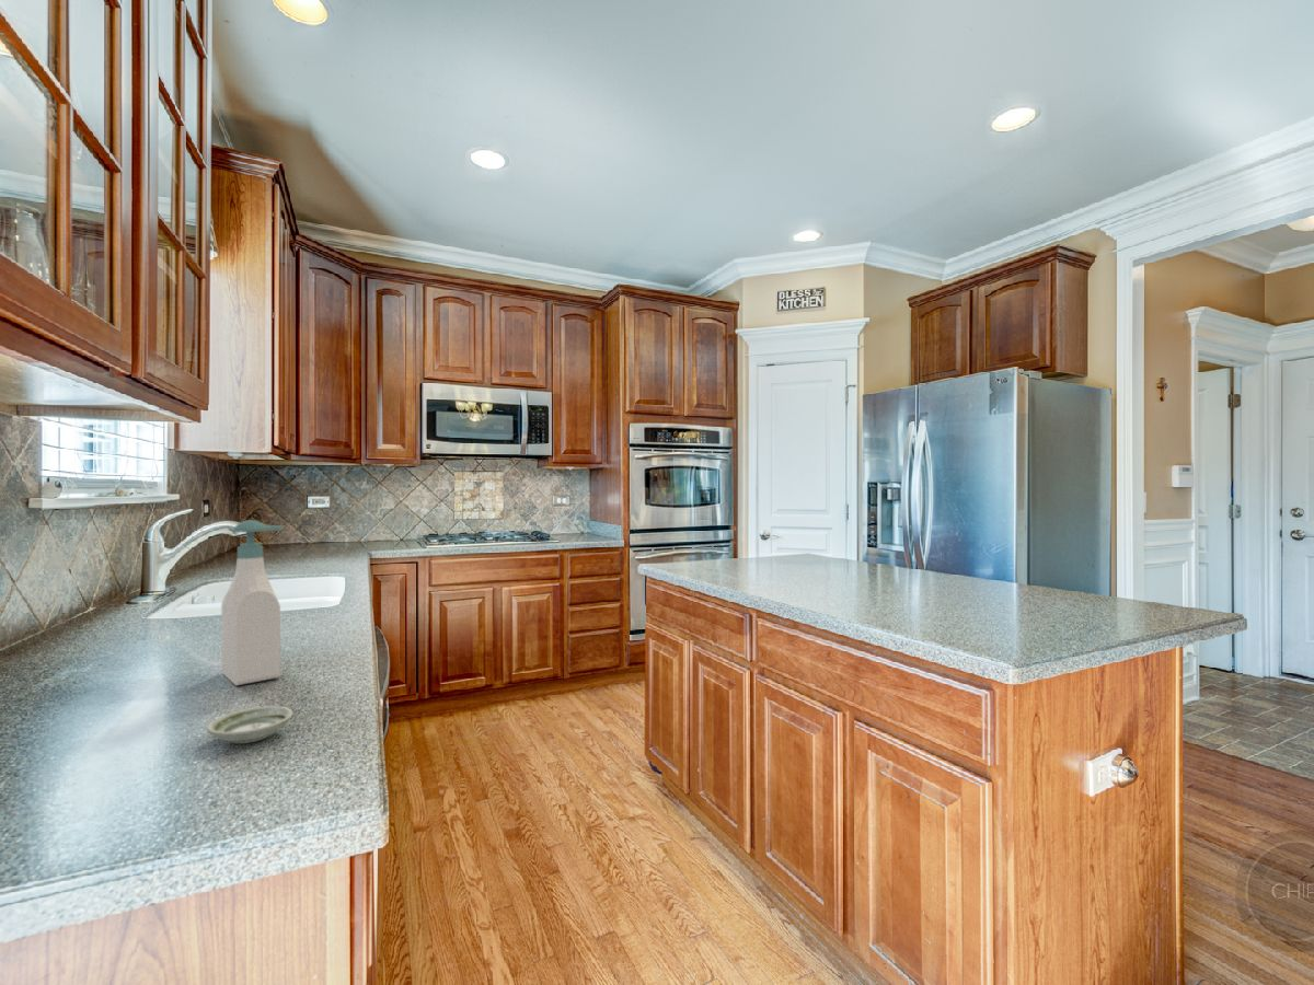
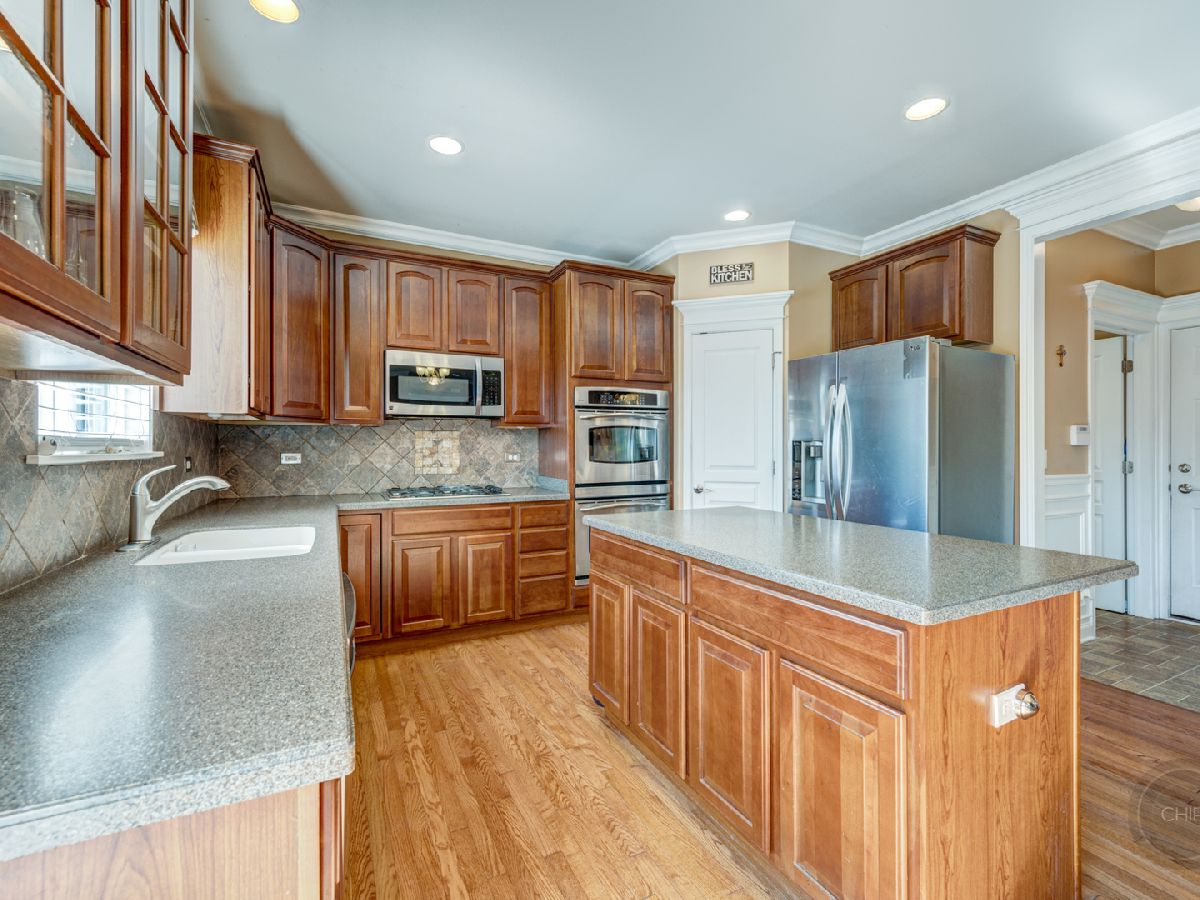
- saucer [206,705,295,744]
- soap bottle [220,519,285,686]
